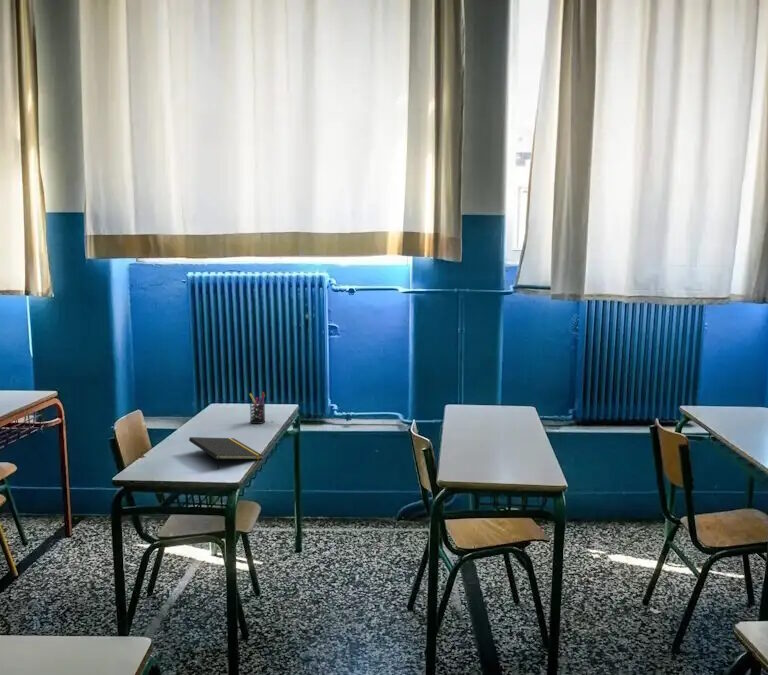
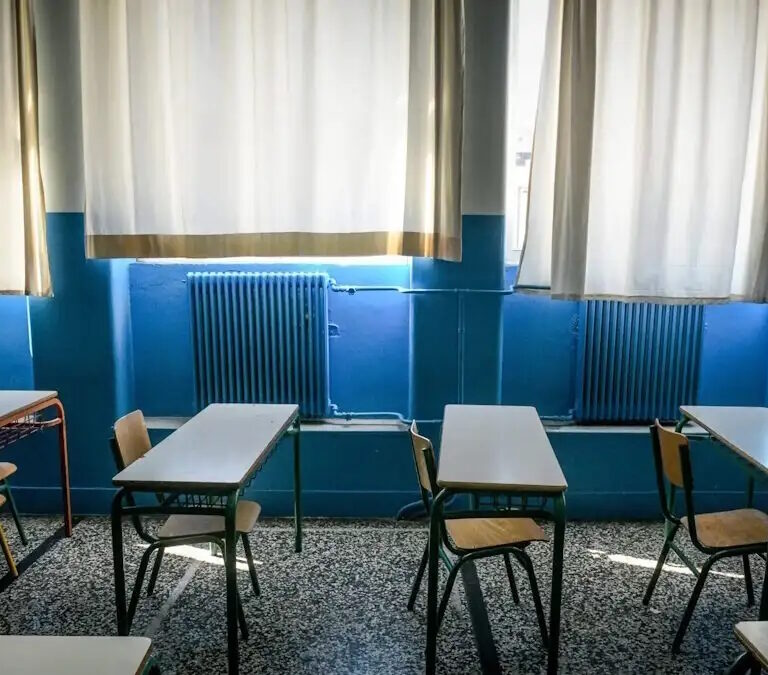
- pen holder [248,391,266,425]
- notepad [188,436,264,470]
